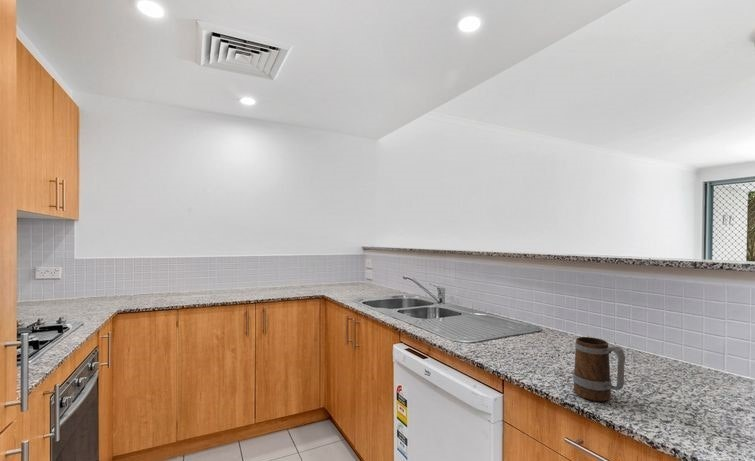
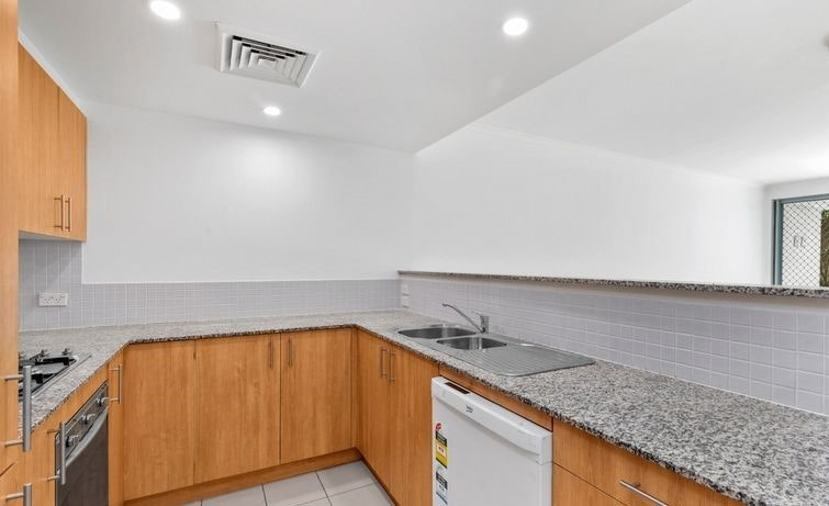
- mug [572,336,626,402]
